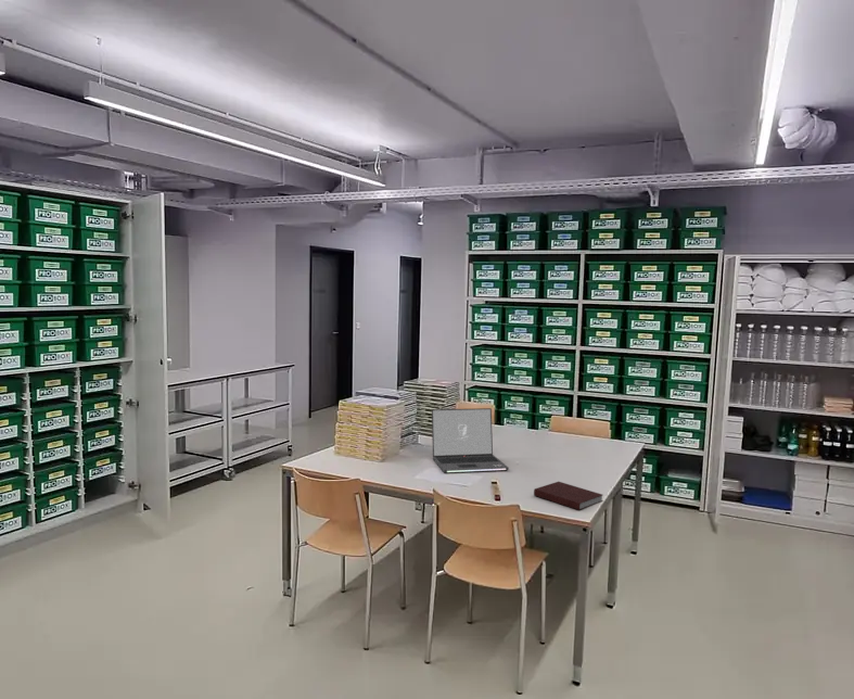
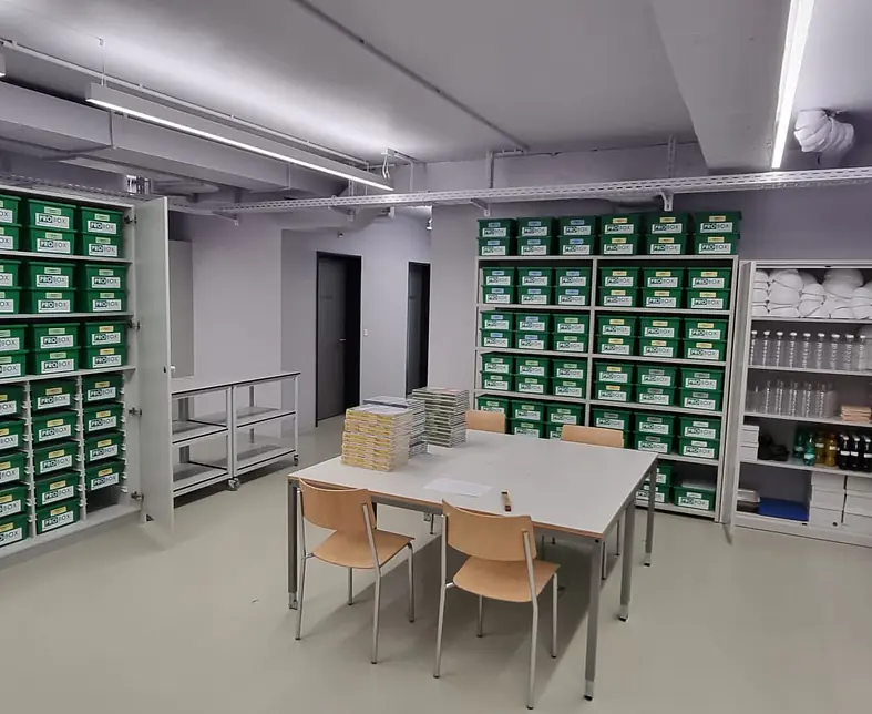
- laptop [431,407,510,474]
- notebook [533,481,604,511]
